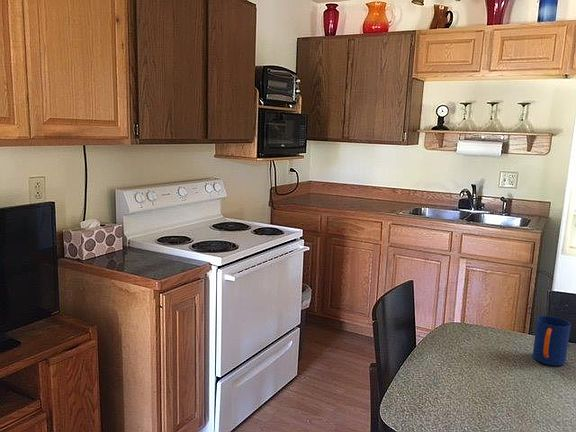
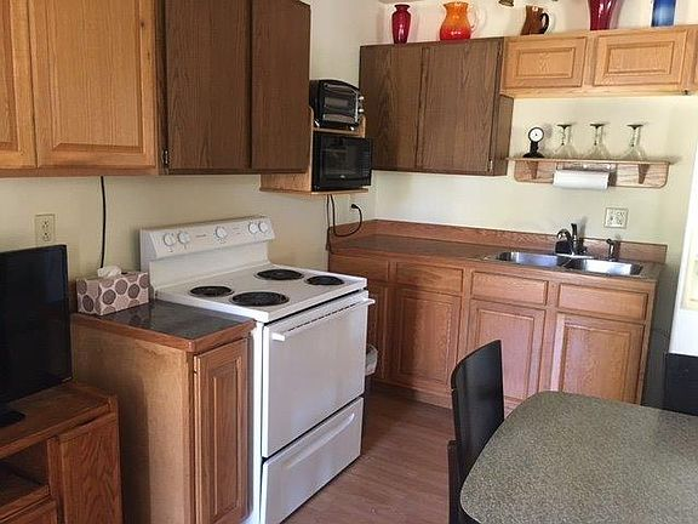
- mug [532,315,572,367]
